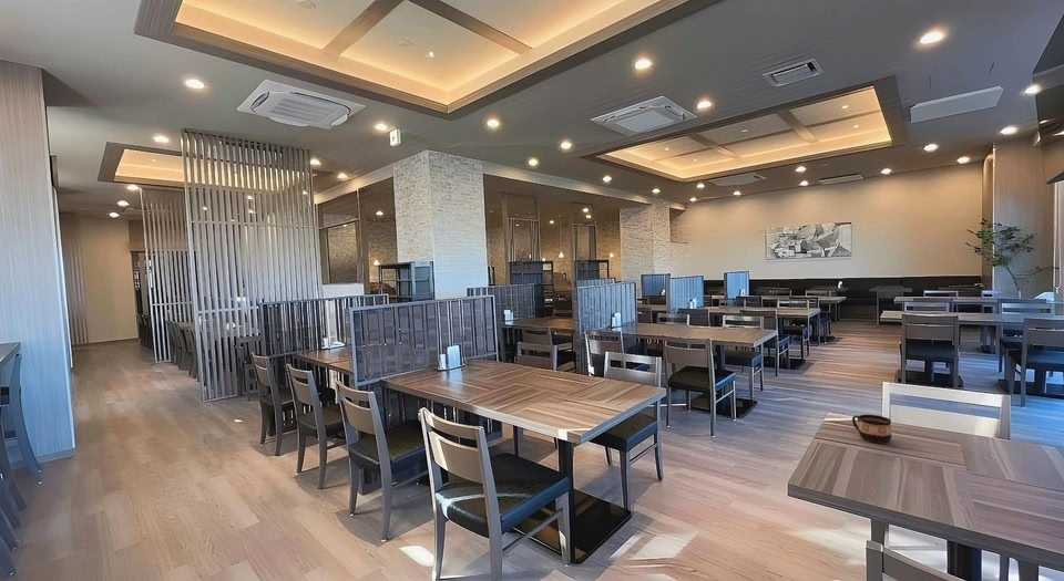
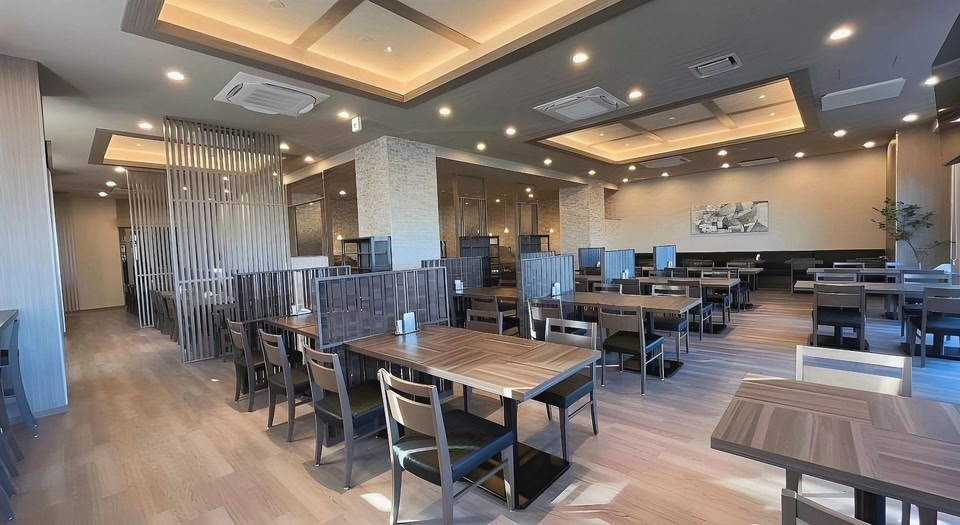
- cup [851,414,892,444]
